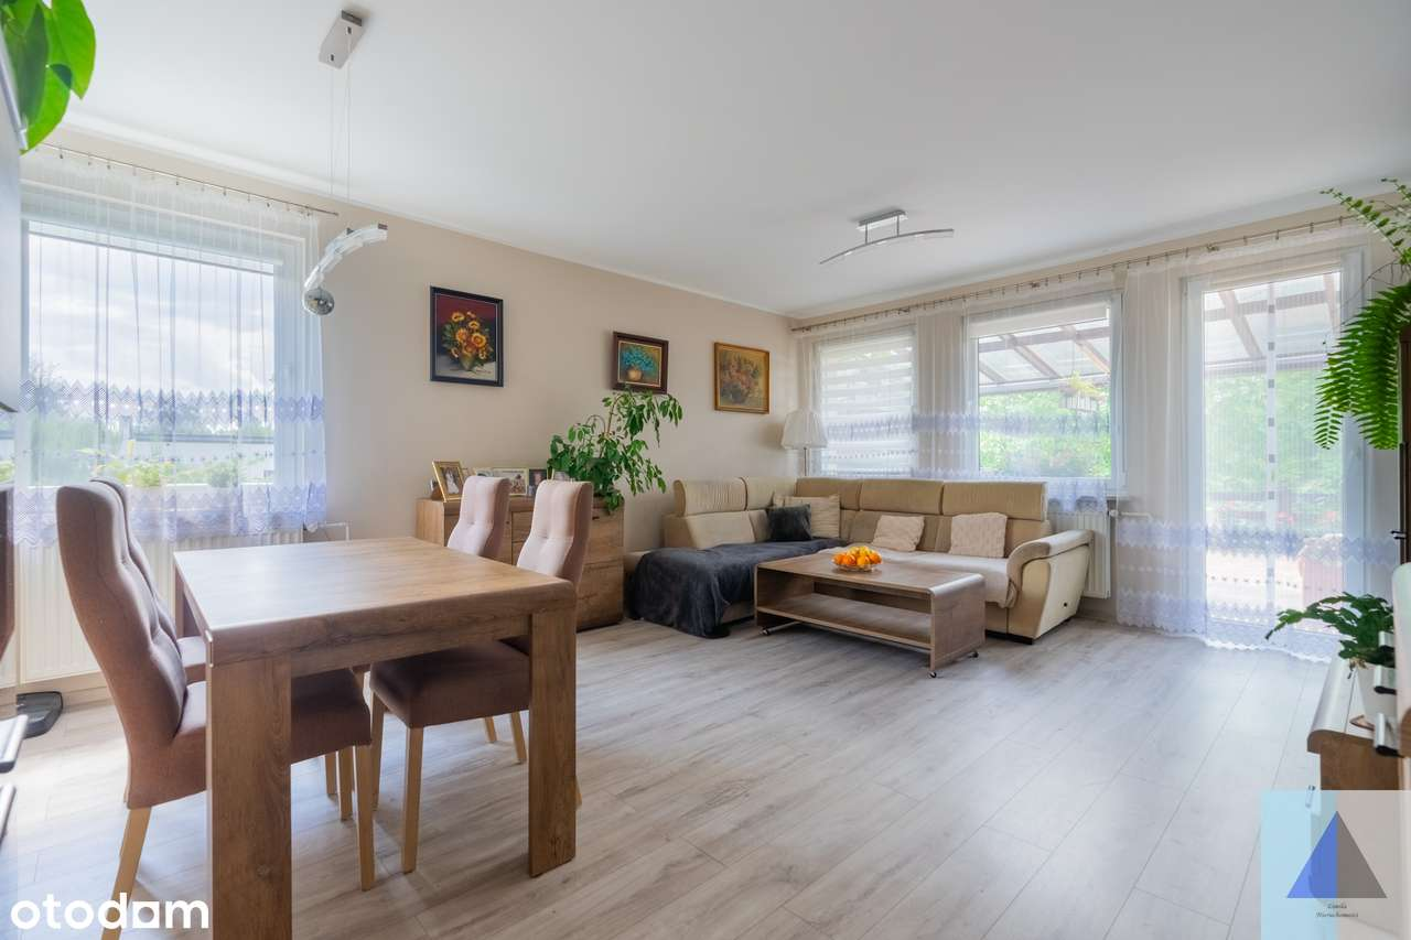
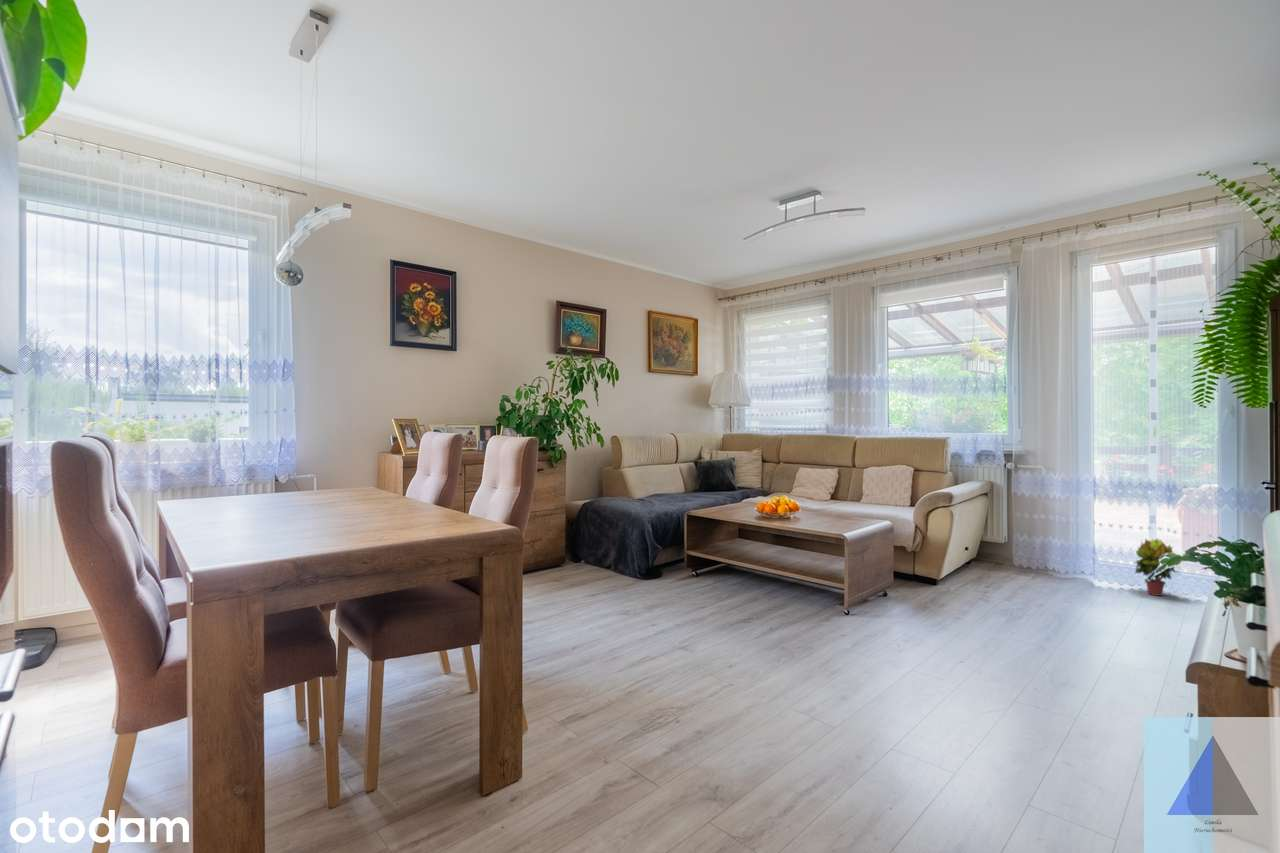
+ potted plant [1133,537,1181,597]
